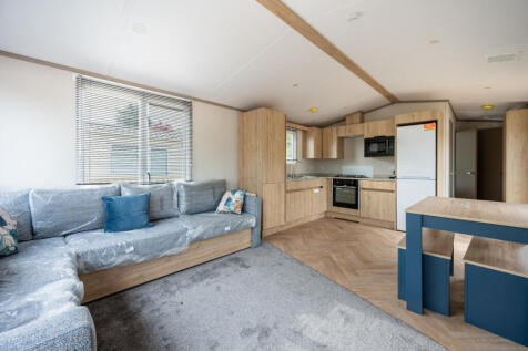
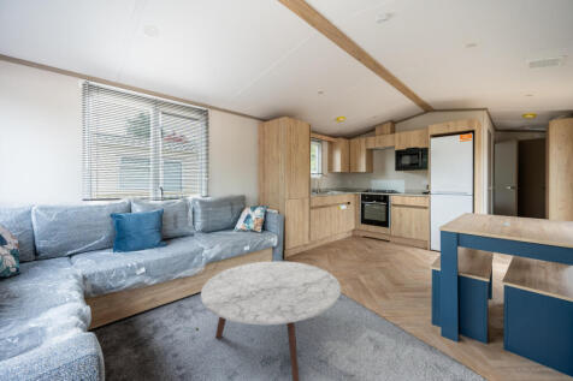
+ coffee table [200,260,342,381]
